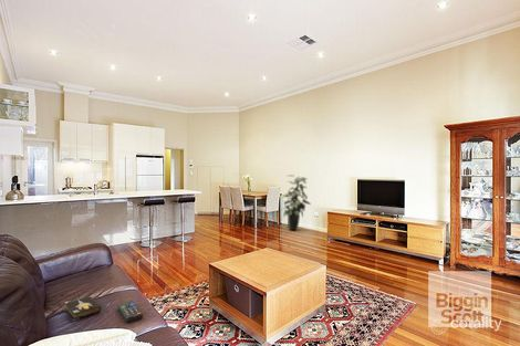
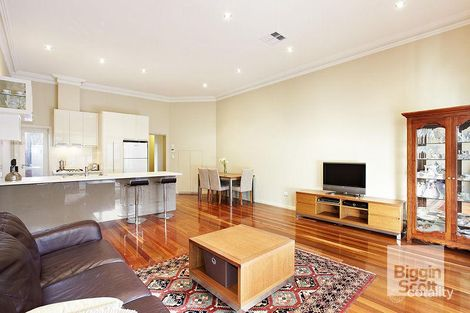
- hardback book [63,295,102,322]
- remote control [117,300,144,324]
- indoor plant [281,174,312,231]
